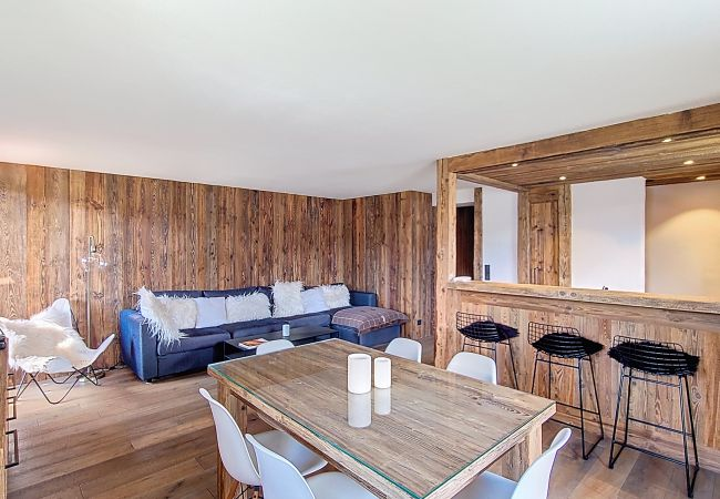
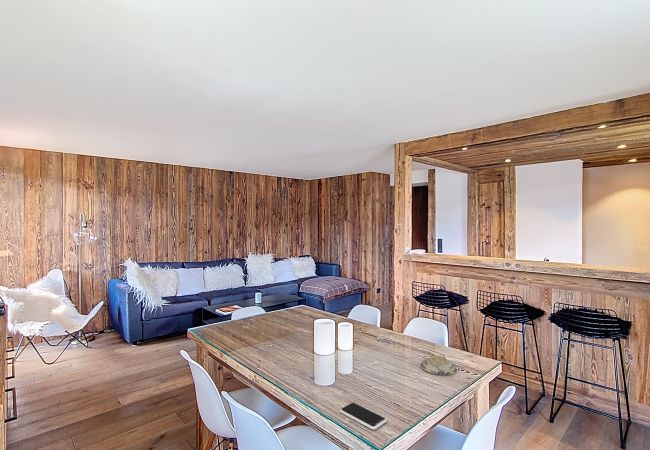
+ smartphone [339,402,387,431]
+ decorative bowl [420,355,457,376]
